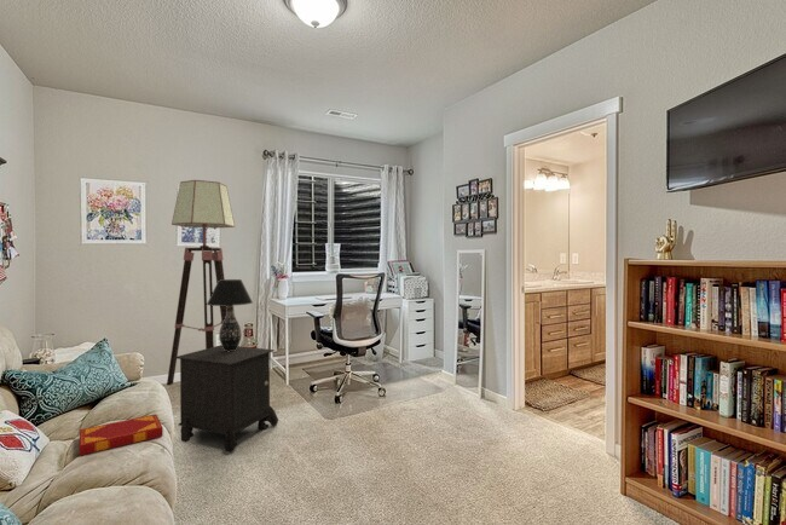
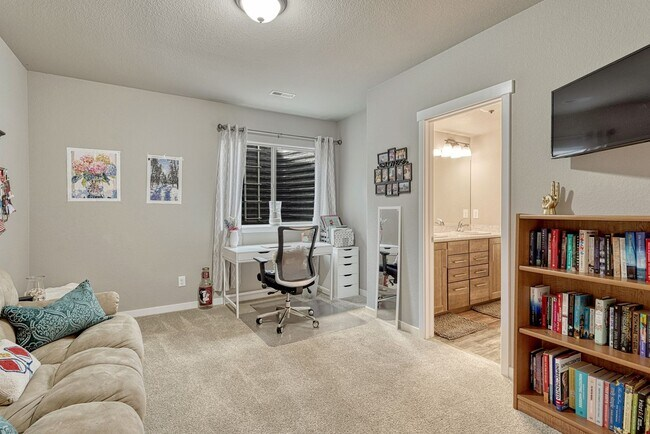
- table lamp [207,278,254,352]
- floor lamp [166,179,236,387]
- hardback book [79,412,164,457]
- nightstand [174,344,279,454]
